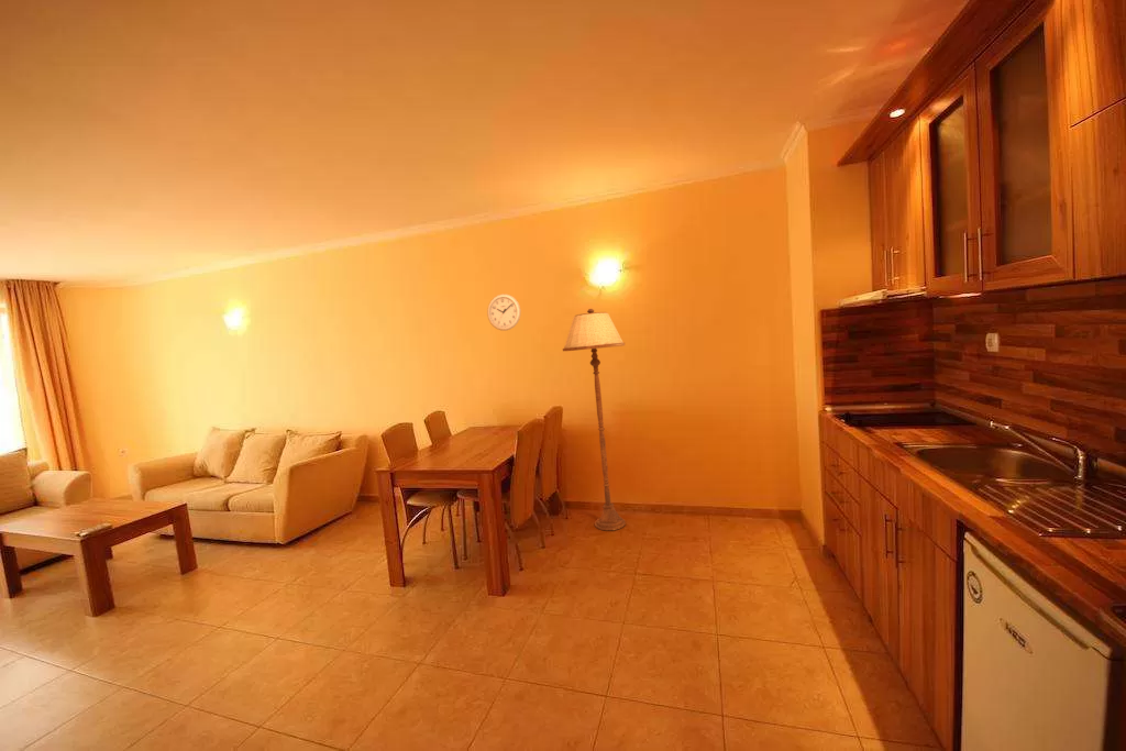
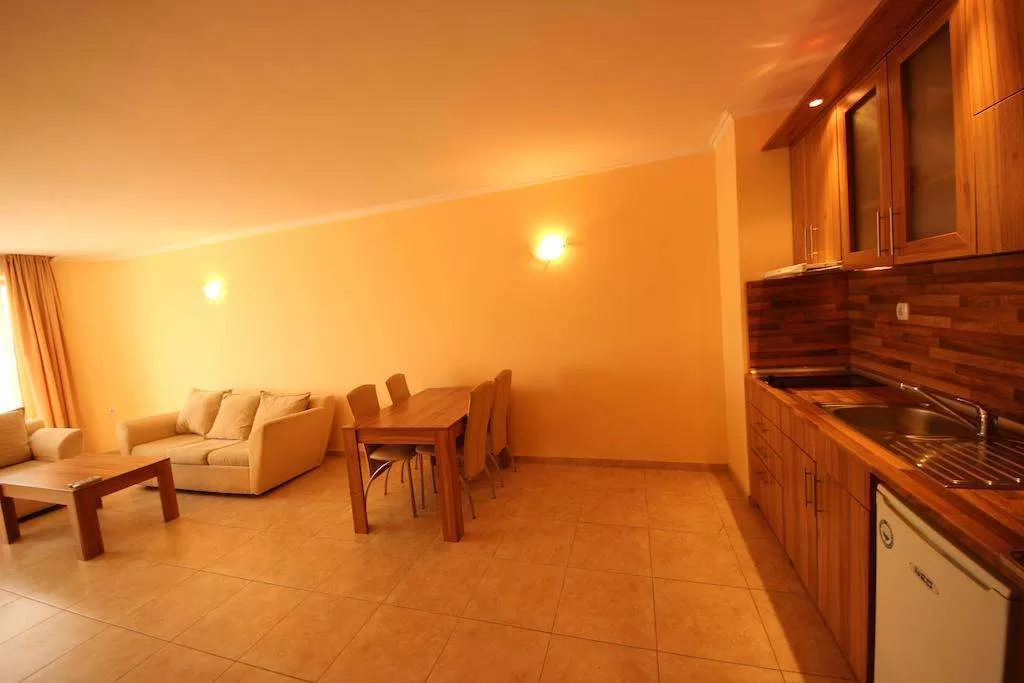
- wall clock [486,294,521,332]
- floor lamp [562,308,627,531]
